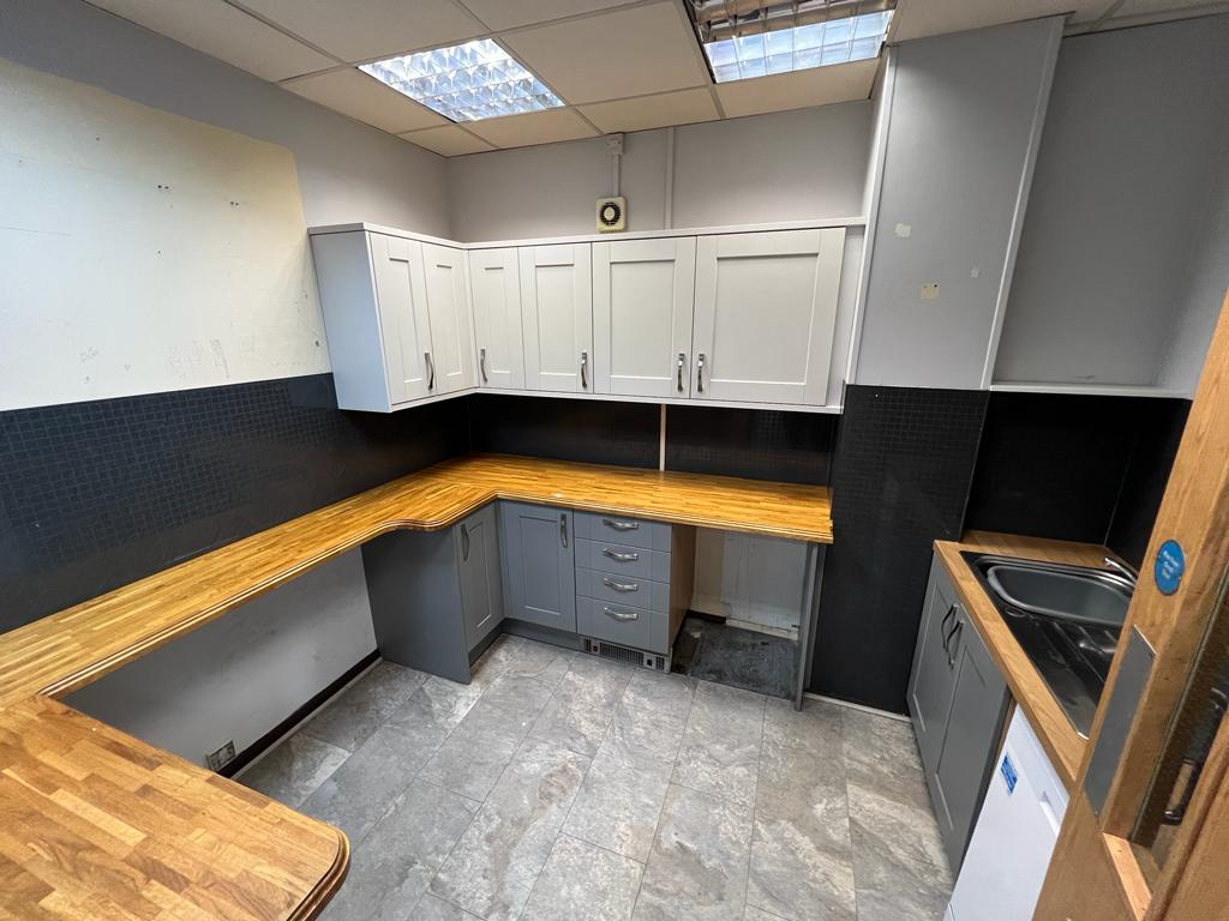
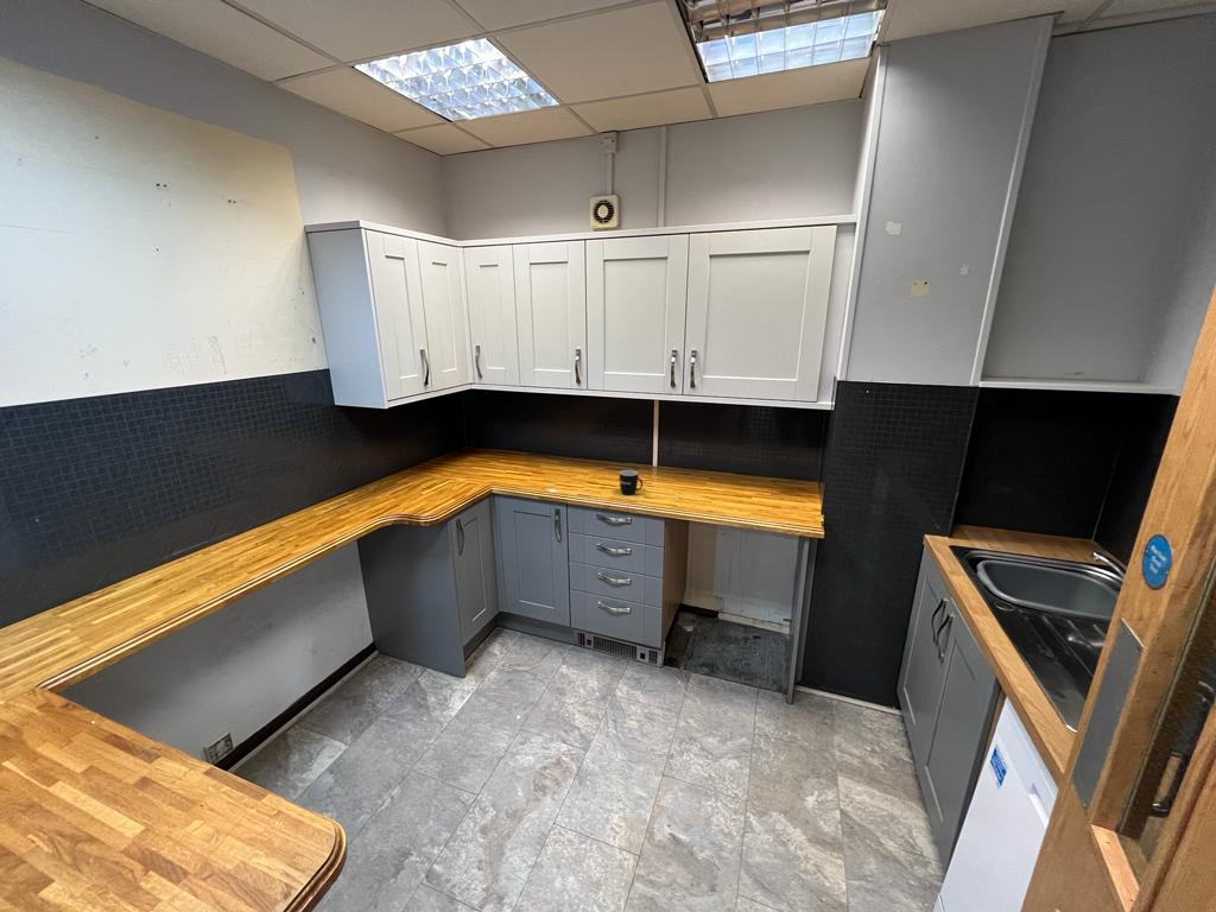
+ mug [619,469,644,496]
